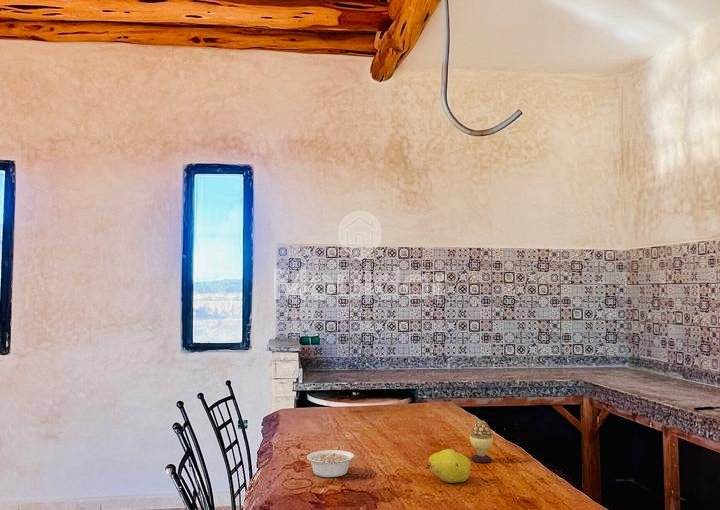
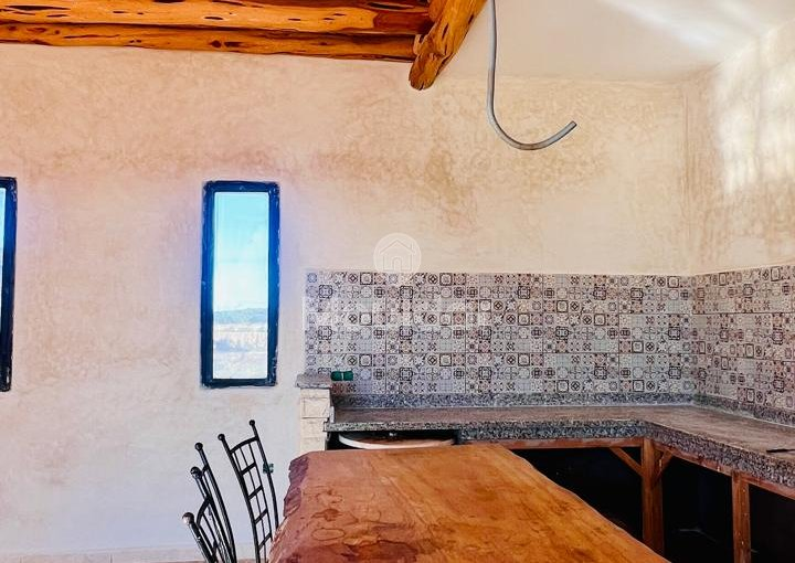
- legume [306,449,362,478]
- fruit [426,448,472,484]
- decorative egg [469,419,494,464]
